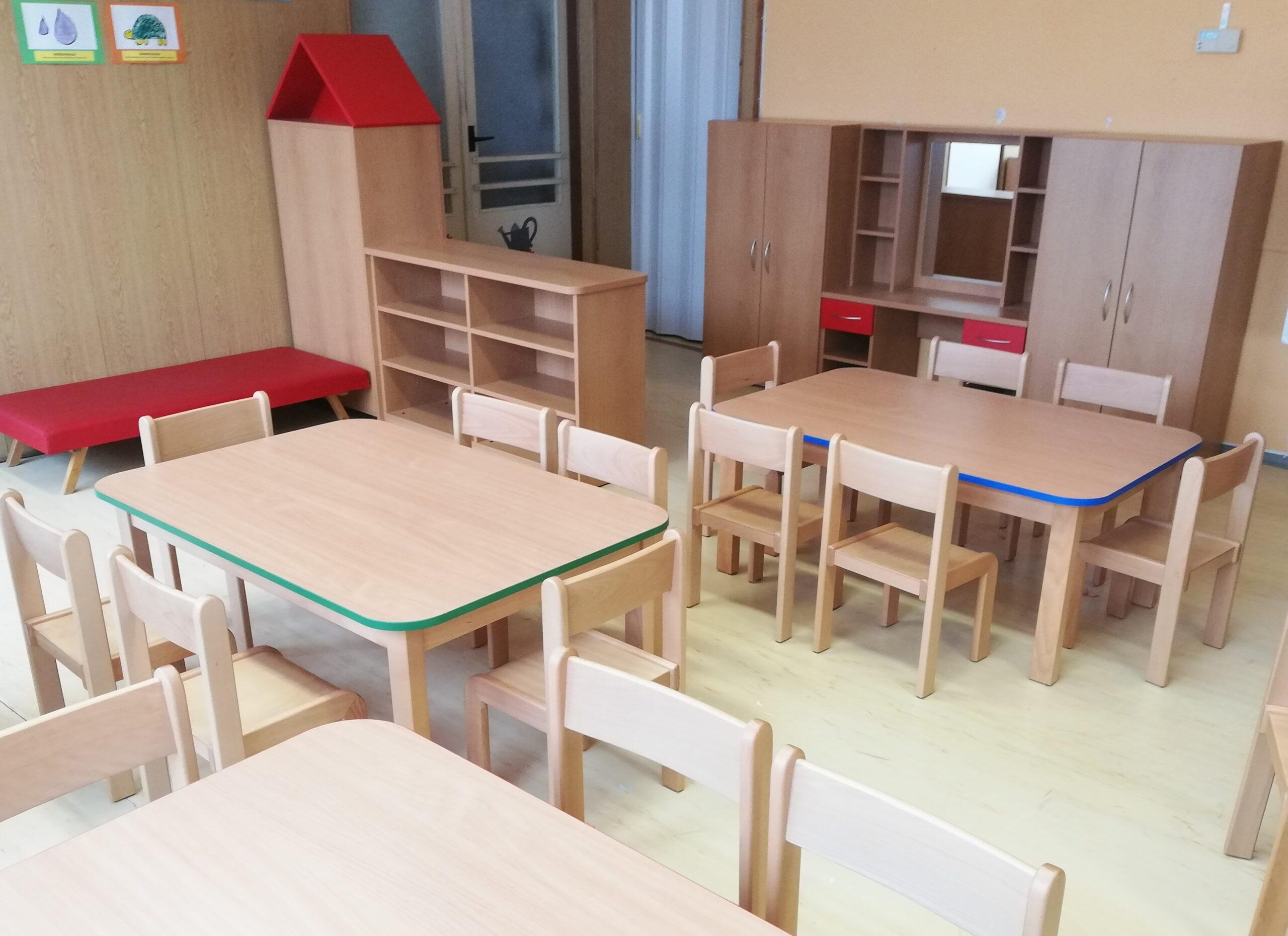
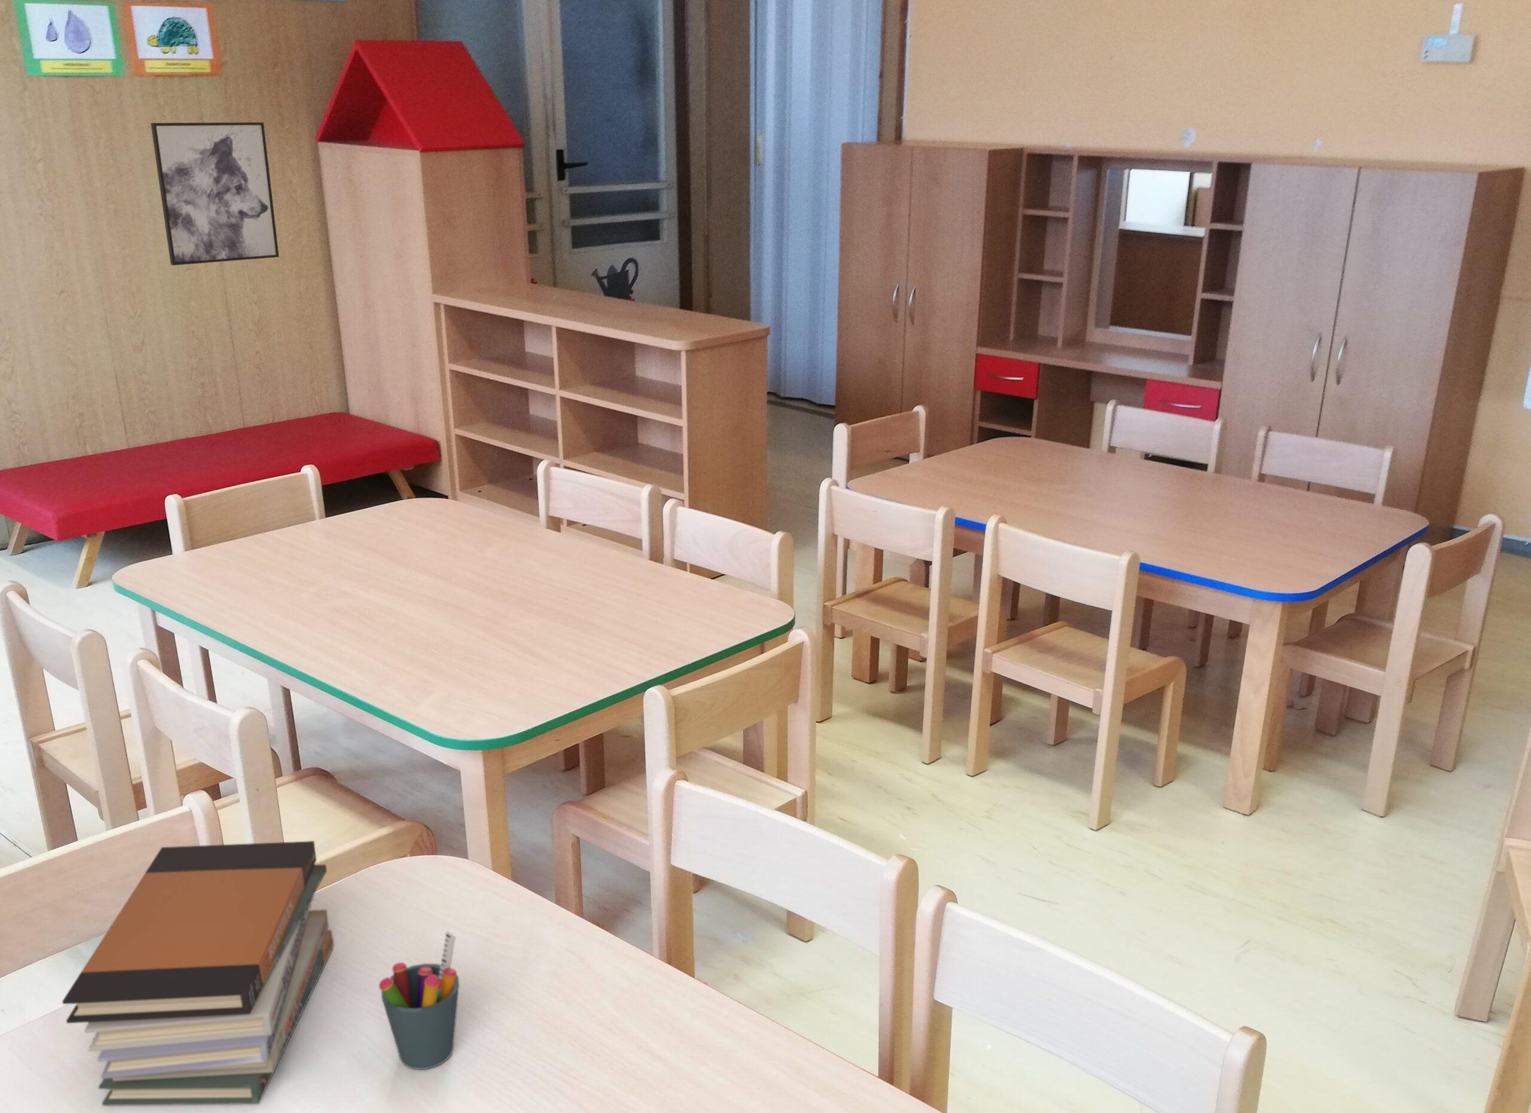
+ book stack [62,841,334,1106]
+ pen holder [378,930,460,1070]
+ wall art [150,121,279,266]
